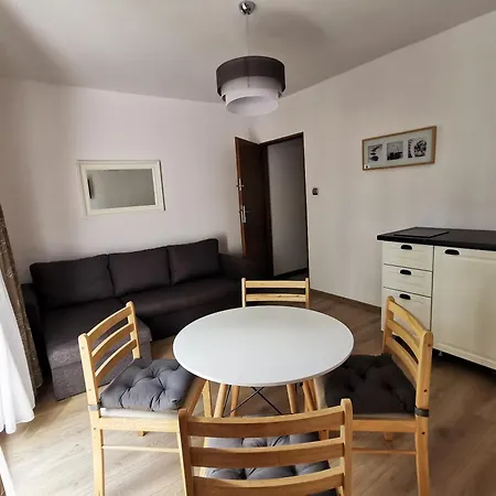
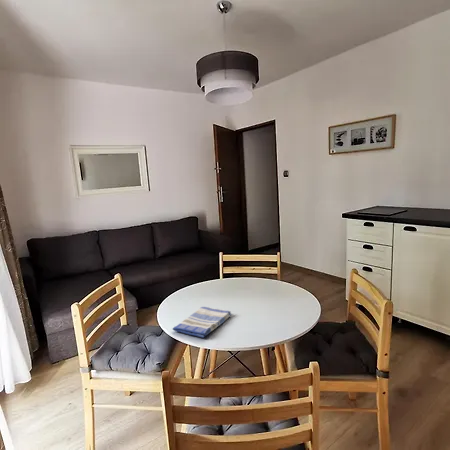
+ dish towel [172,306,233,339]
